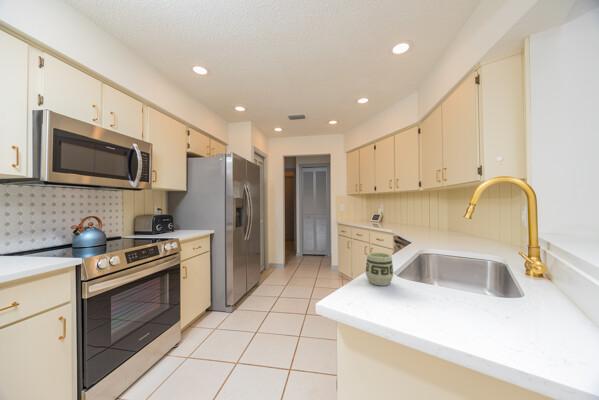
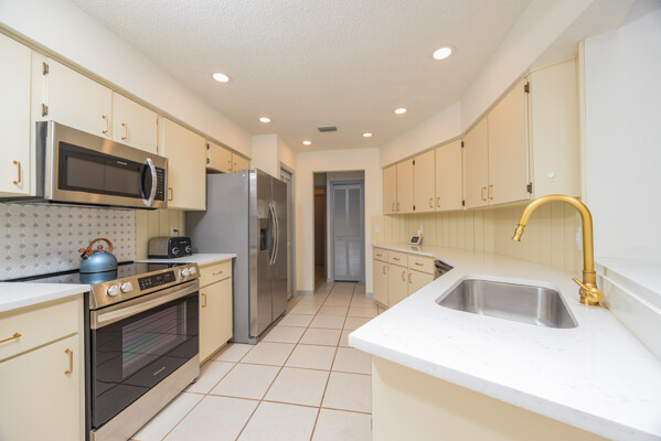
- cup [365,252,395,287]
